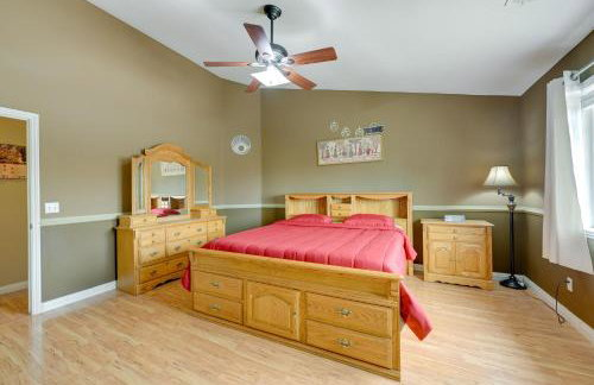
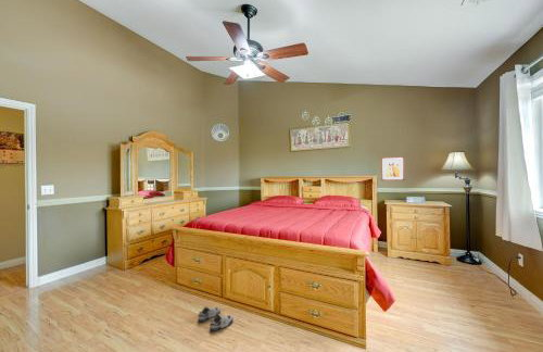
+ shoe [197,305,235,332]
+ wall art [380,155,405,181]
